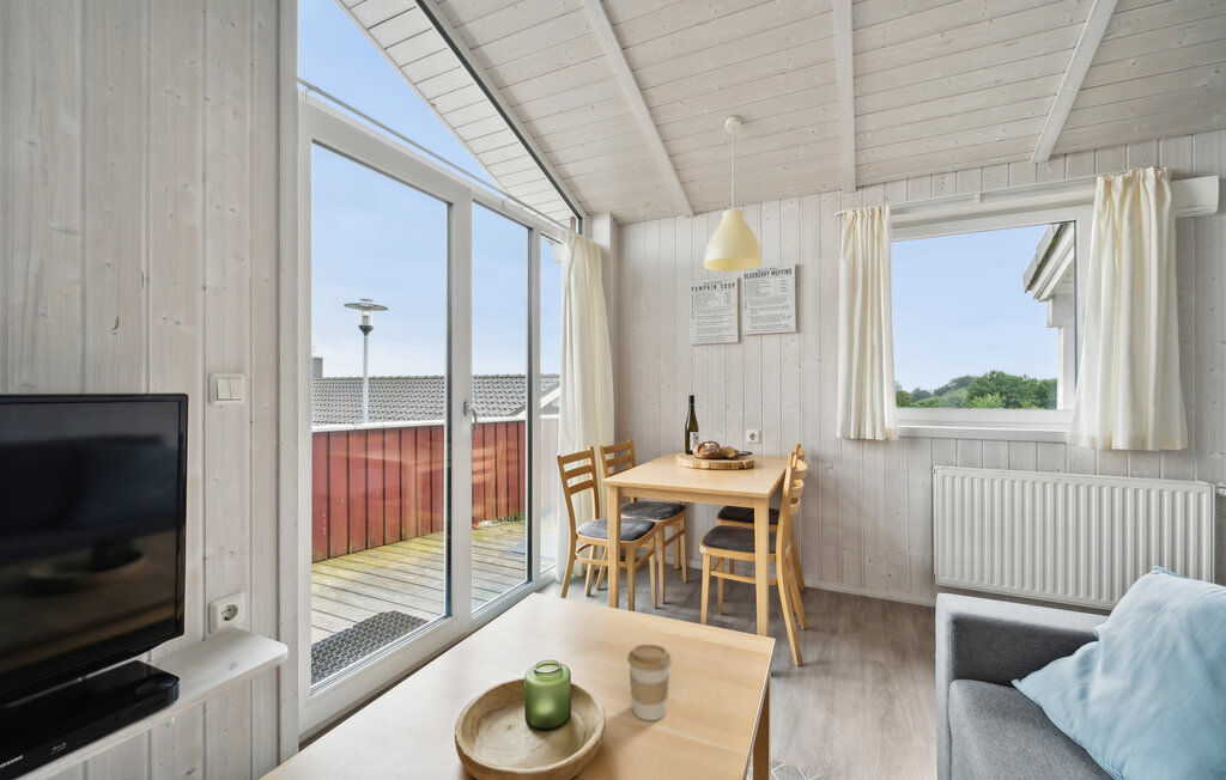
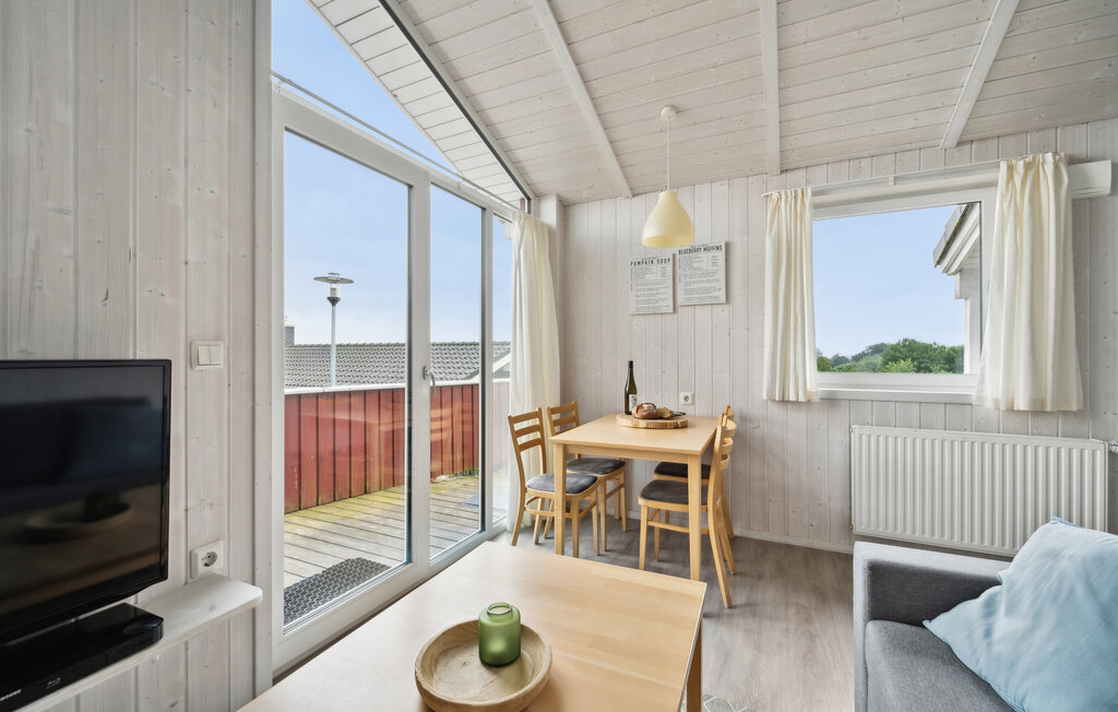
- coffee cup [626,644,673,721]
